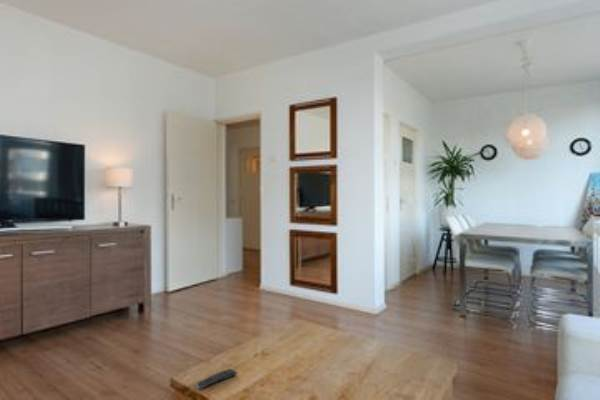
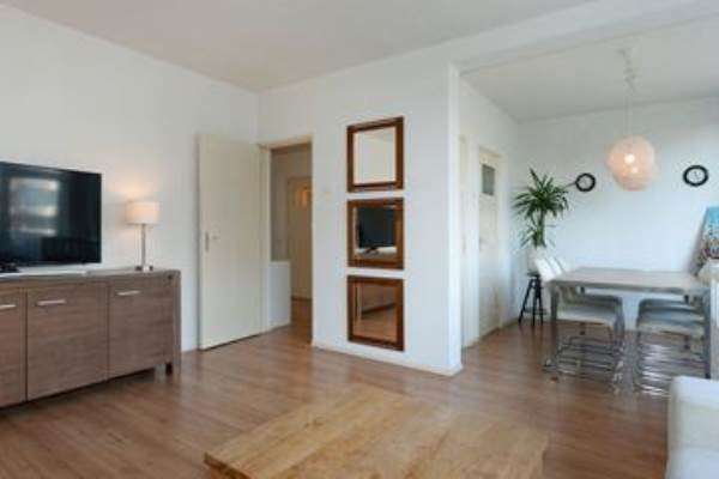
- remote control [195,368,238,390]
